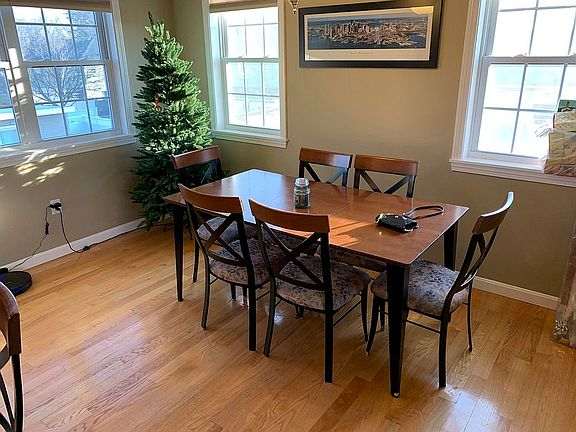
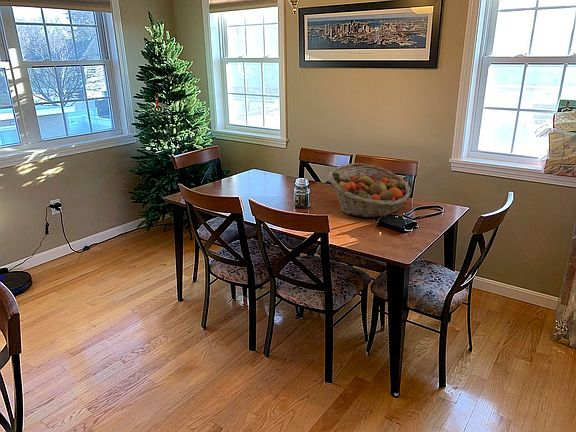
+ fruit basket [328,162,412,219]
